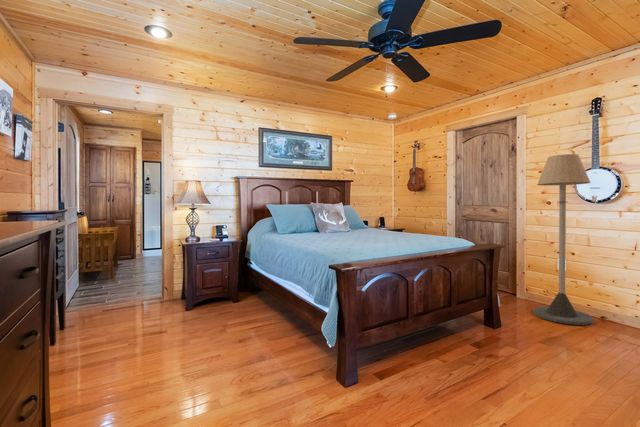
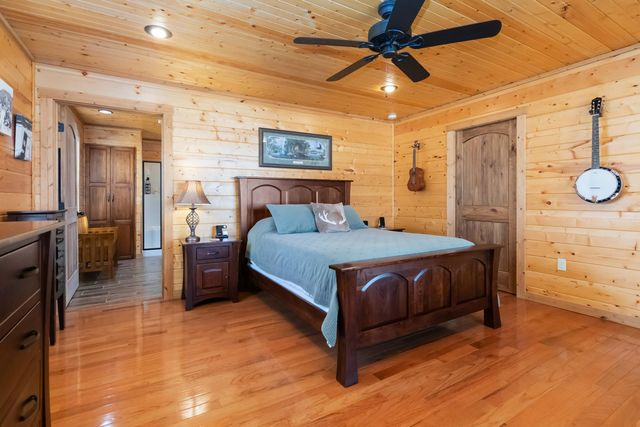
- floor lamp [532,153,594,326]
